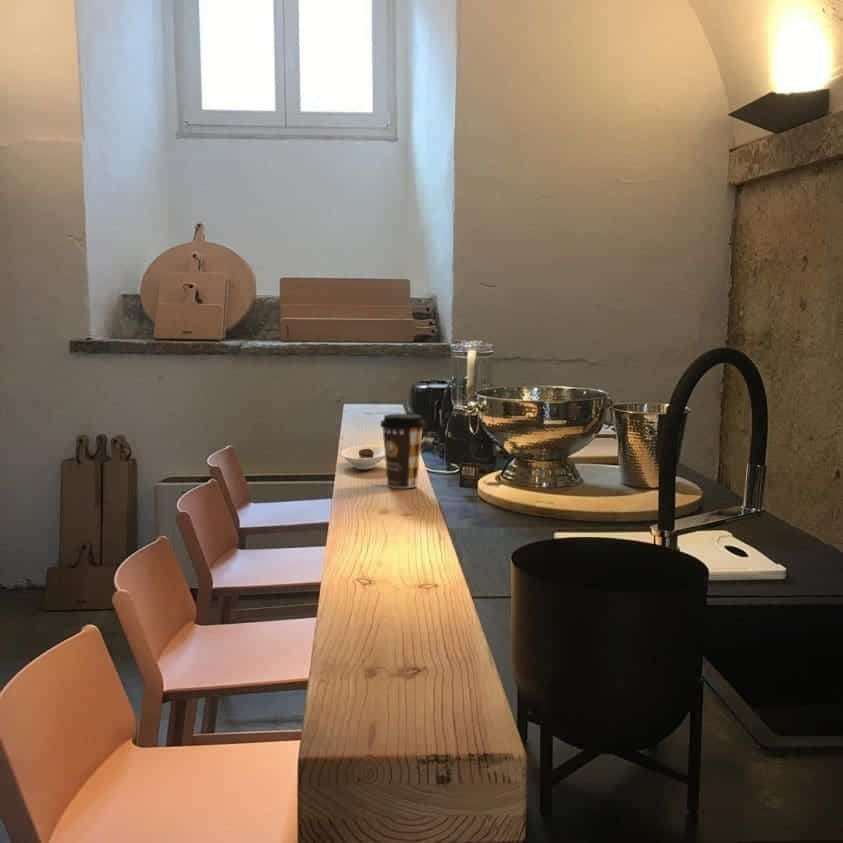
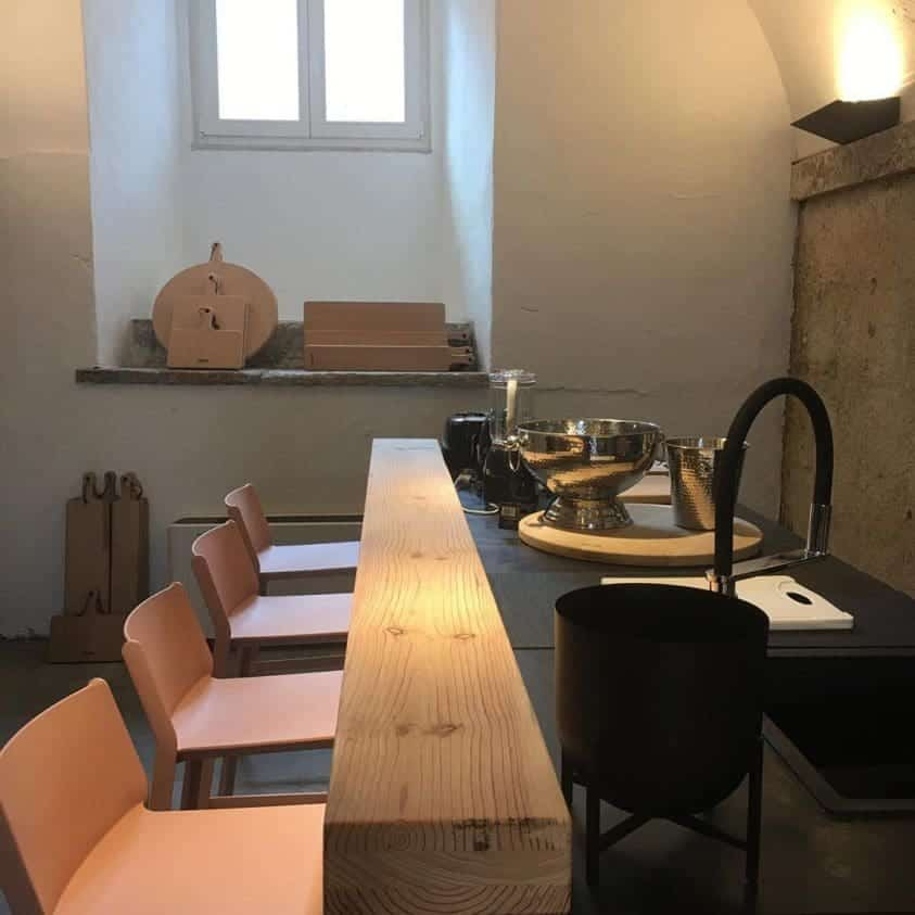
- saucer [340,445,385,470]
- coffee cup [379,413,426,489]
